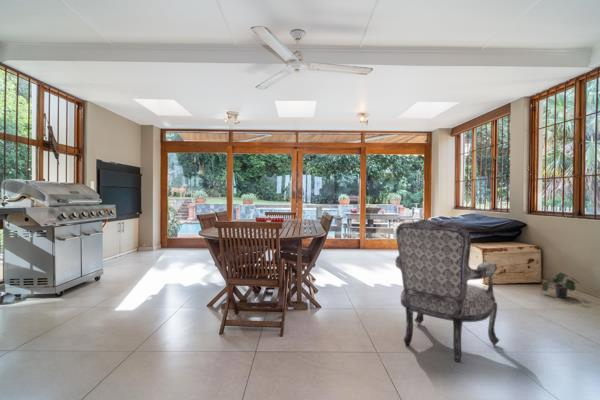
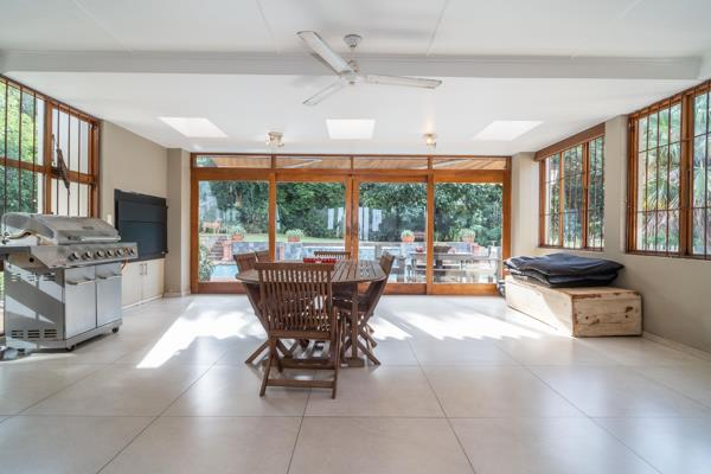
- armchair [395,218,500,363]
- potted plant [541,271,581,299]
